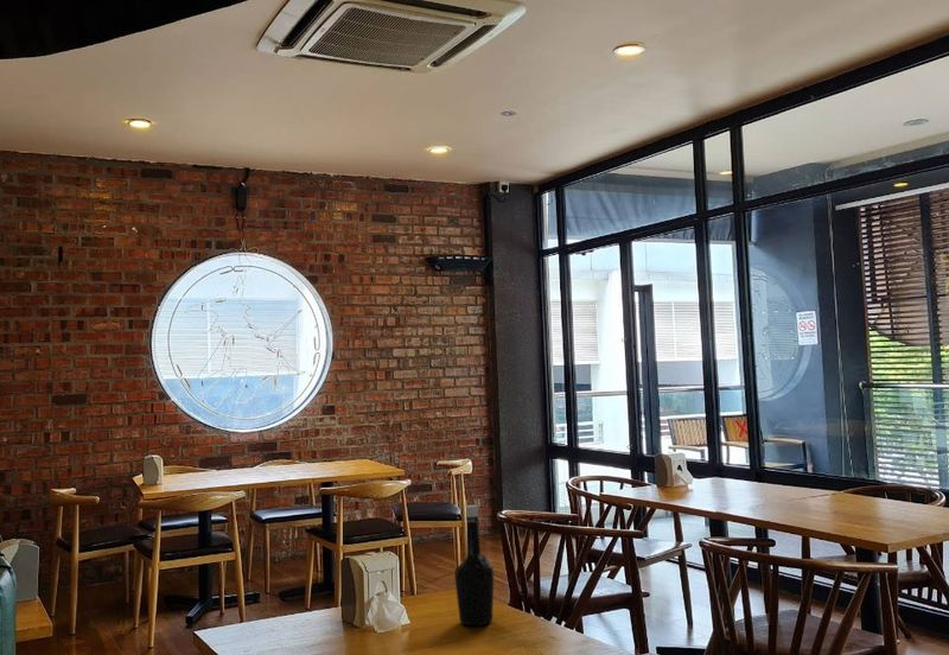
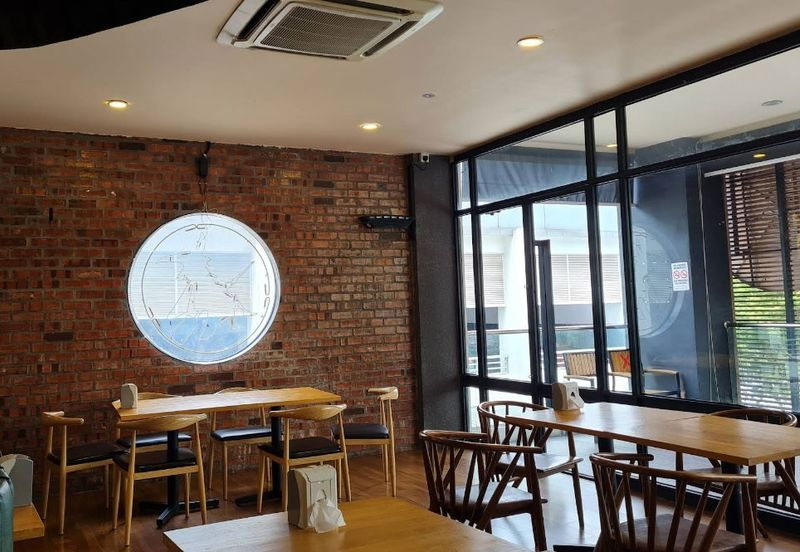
- bottle [453,504,496,627]
